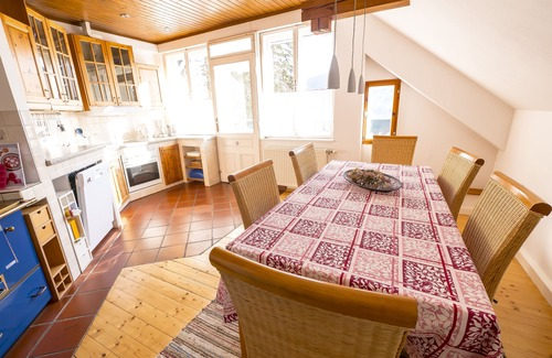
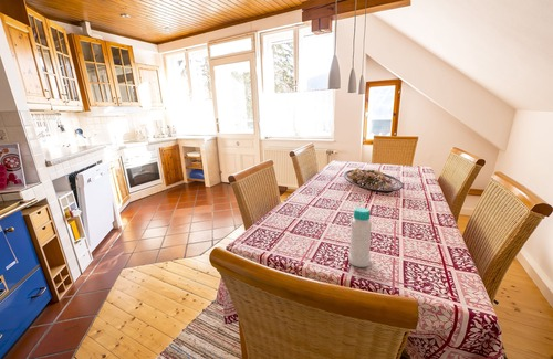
+ bottle [347,207,373,268]
